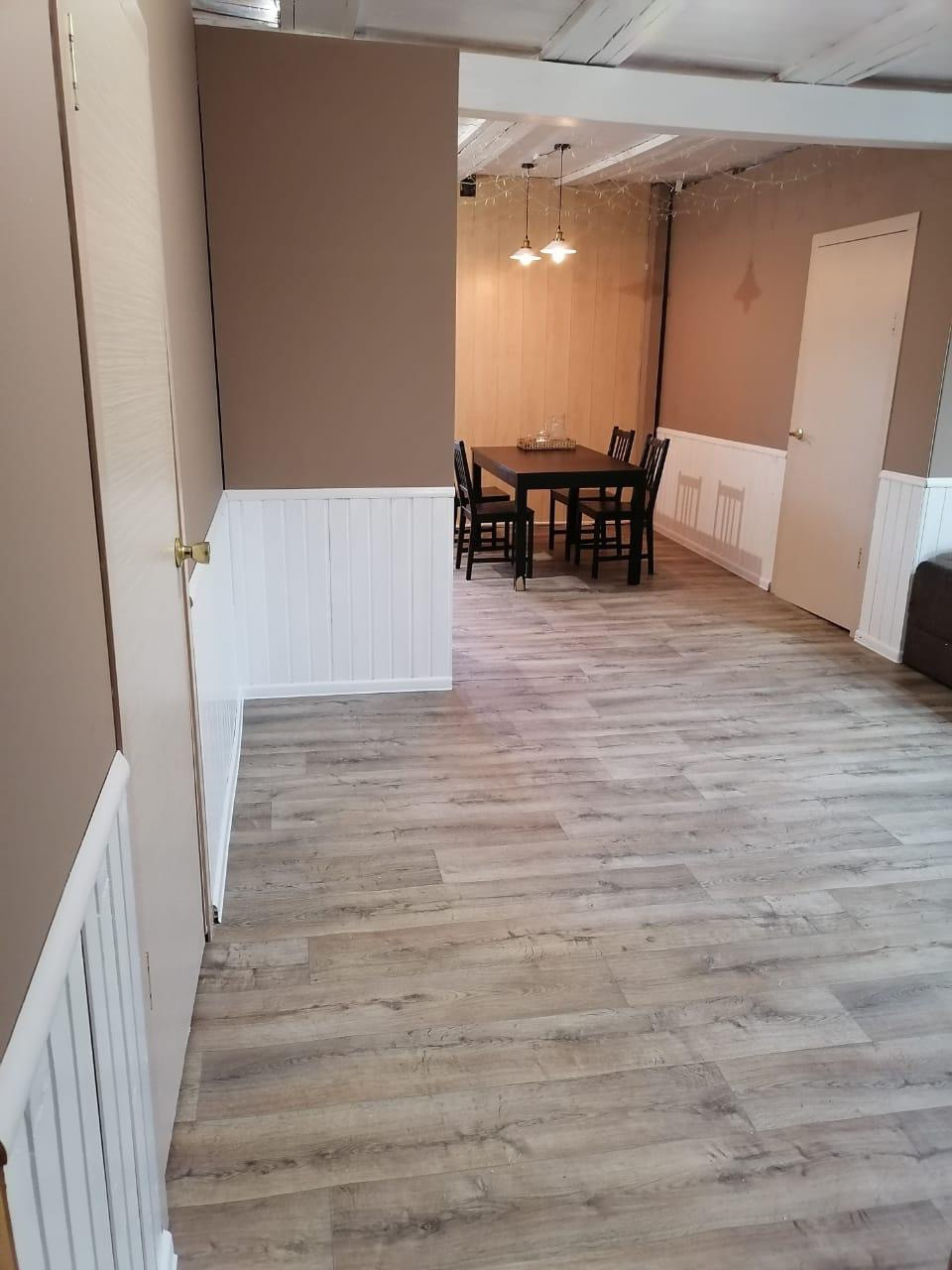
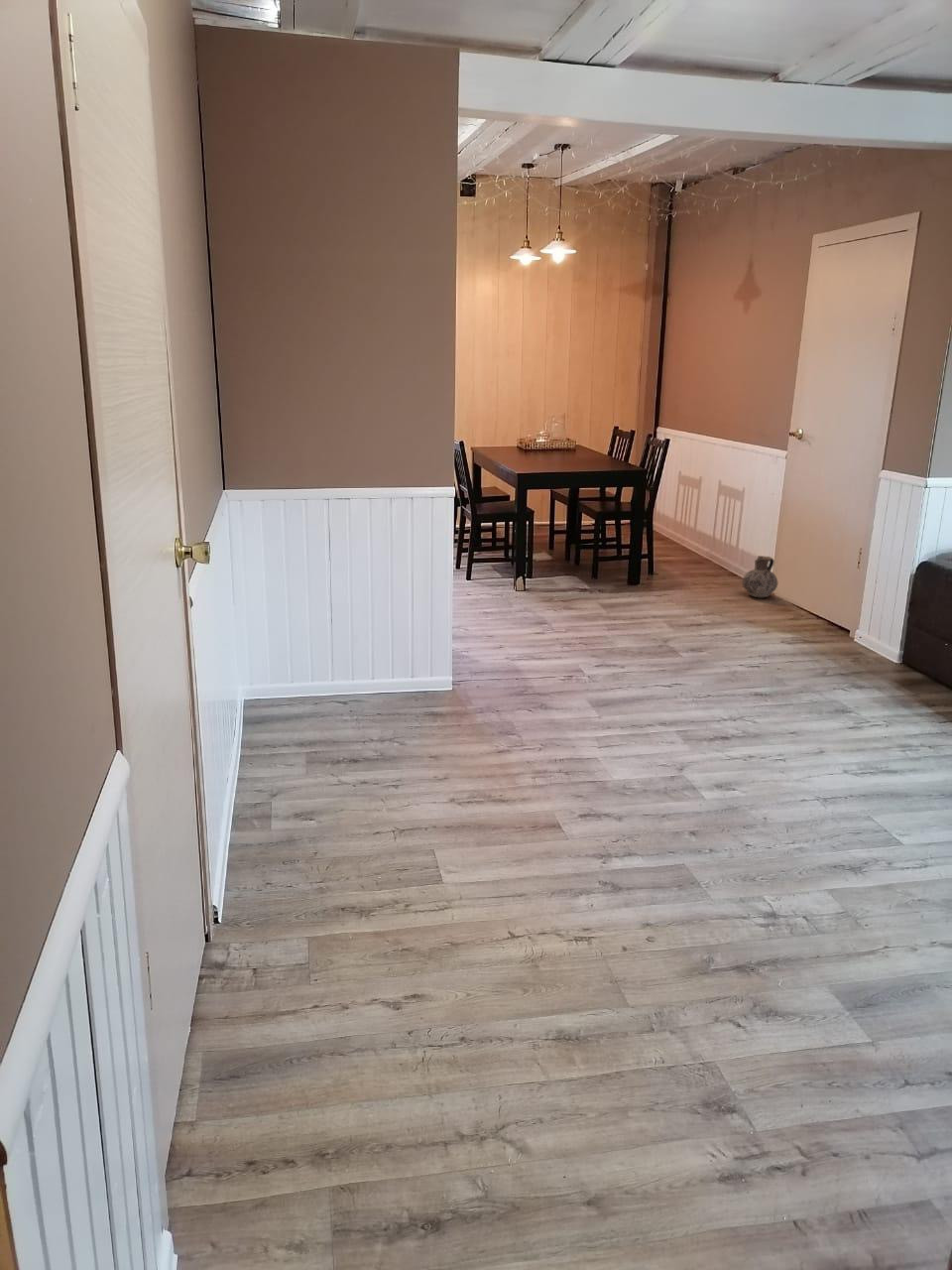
+ ceramic jug [741,555,778,598]
